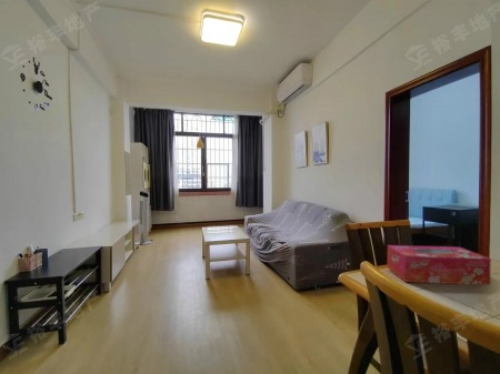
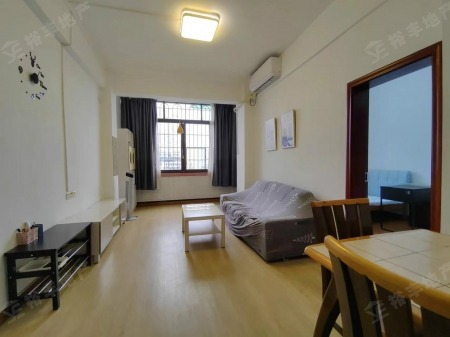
- tissue box [387,244,492,286]
